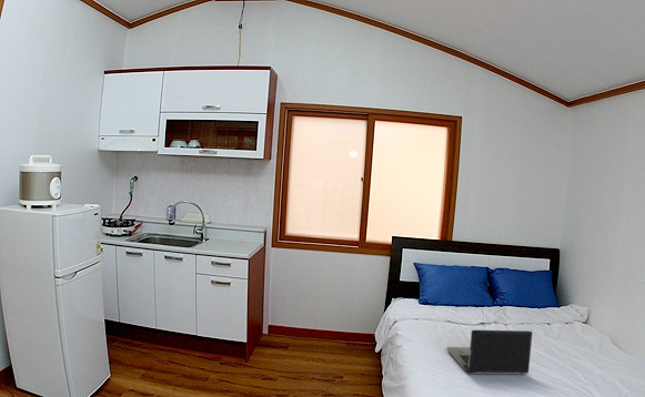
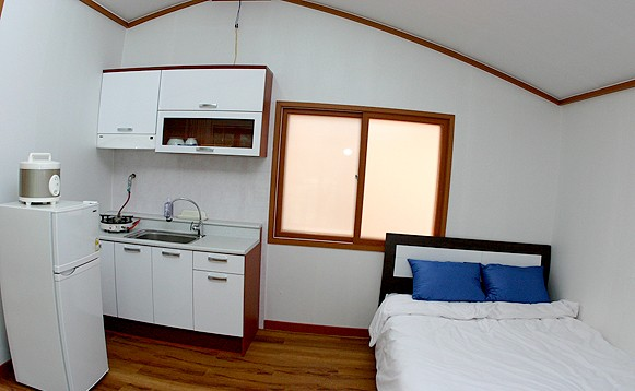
- laptop computer [445,329,533,376]
